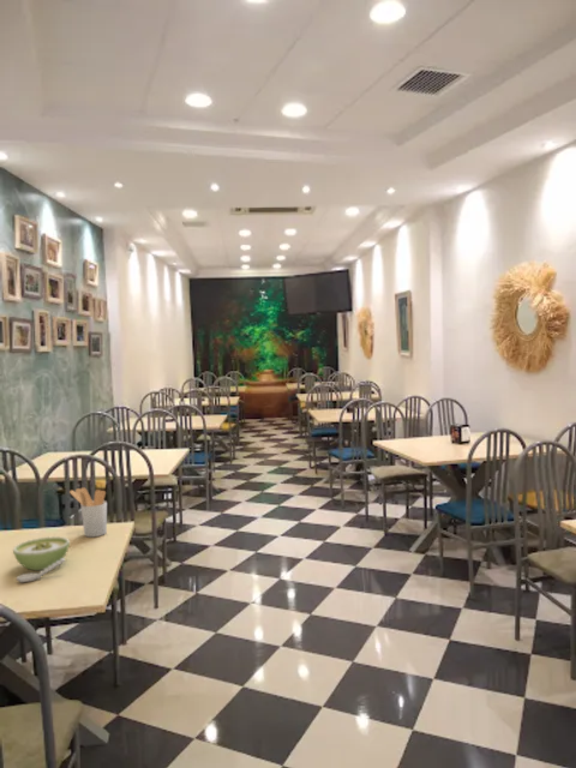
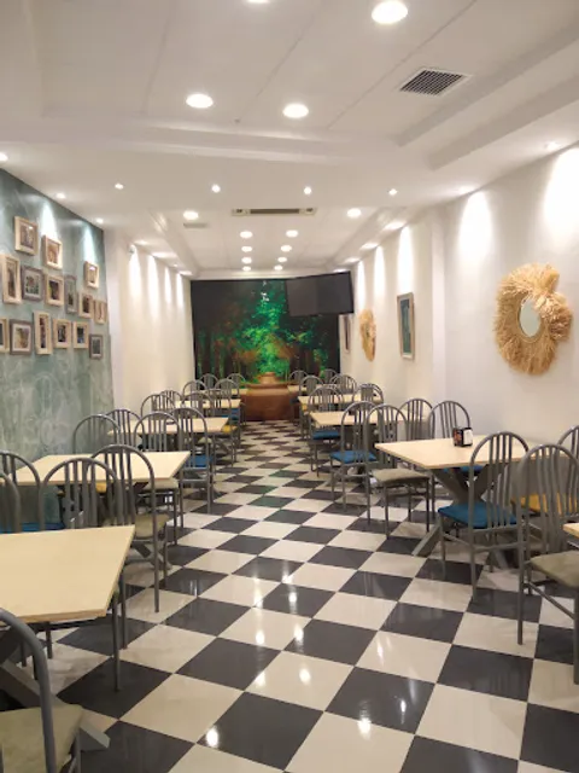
- utensil holder [68,486,108,538]
- frying pan [12,535,71,583]
